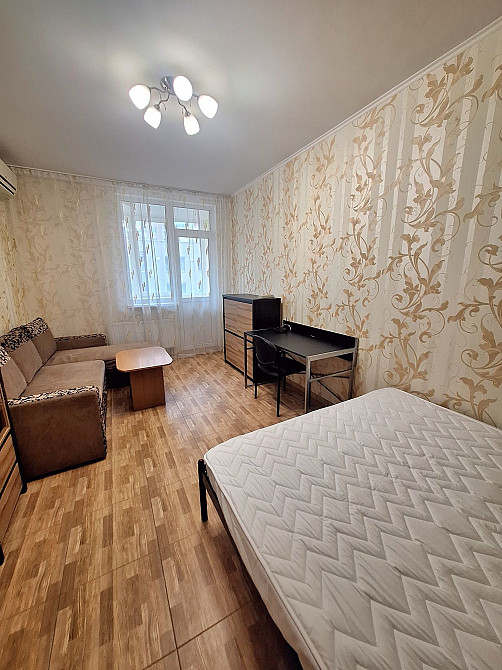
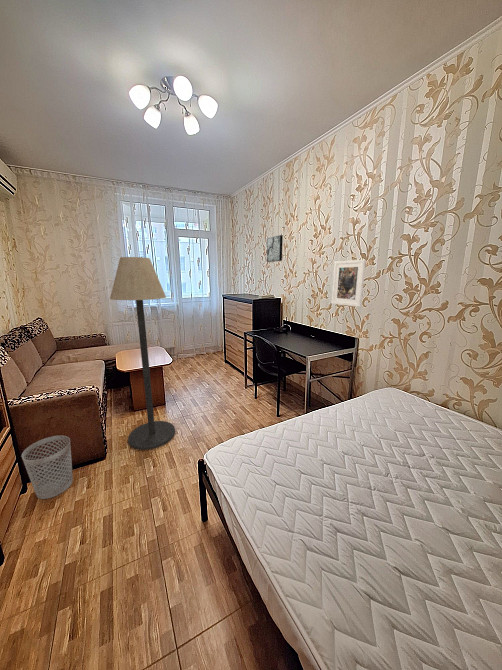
+ floor lamp [109,256,176,451]
+ wastebasket [21,435,74,500]
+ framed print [331,258,367,308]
+ wall art [266,234,284,263]
